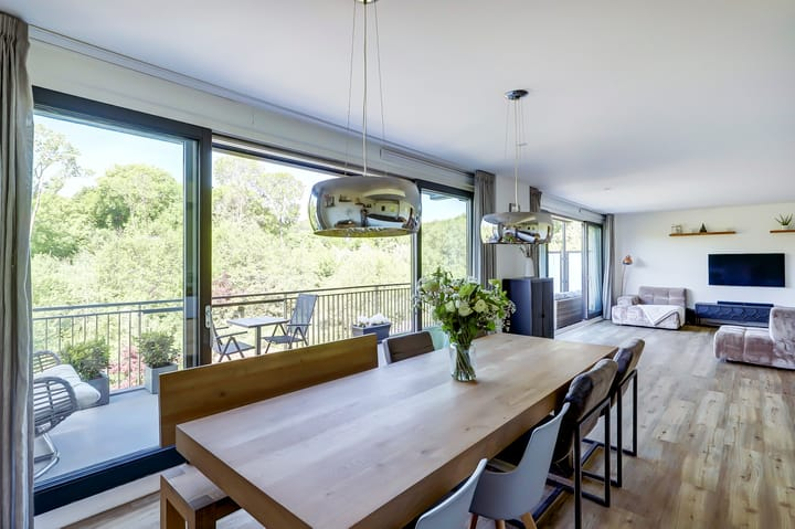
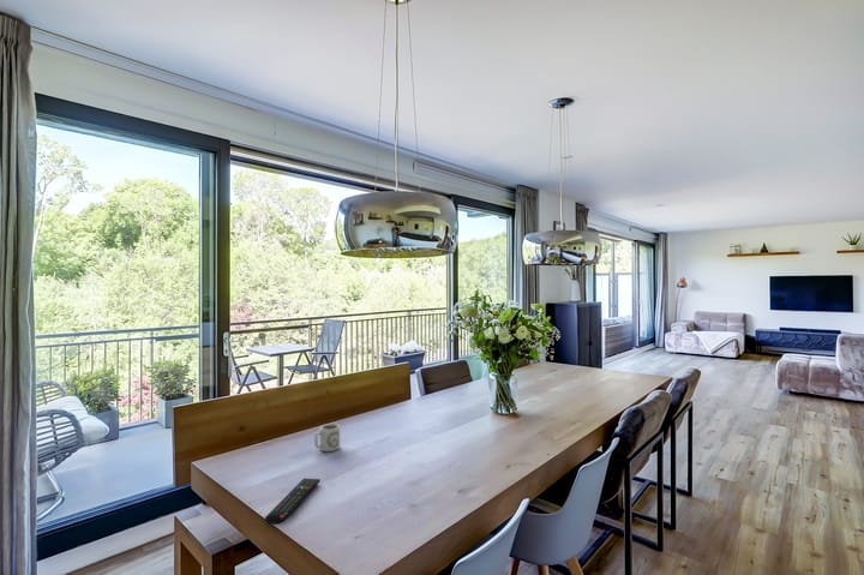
+ remote control [264,478,322,526]
+ cup [313,423,341,453]
